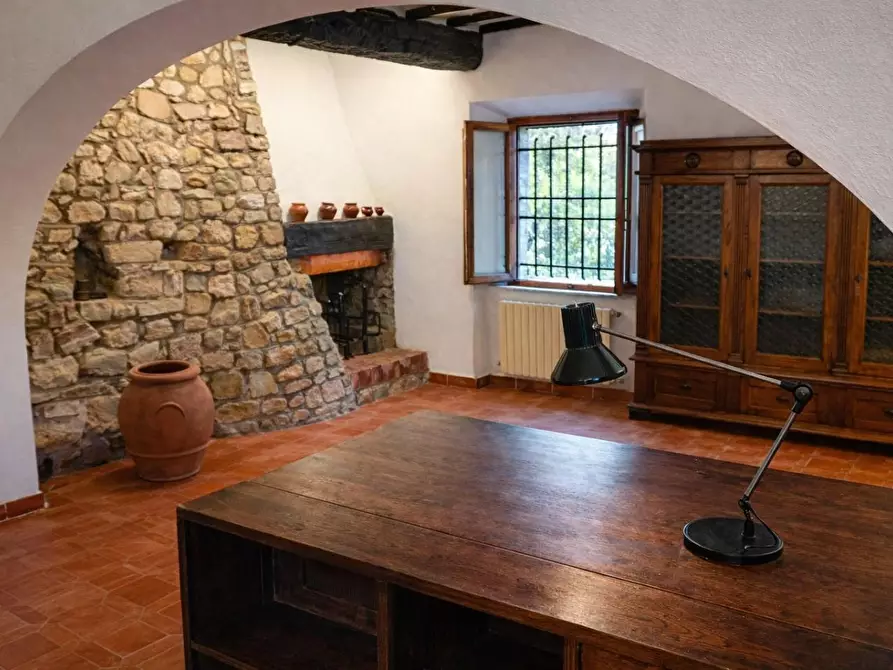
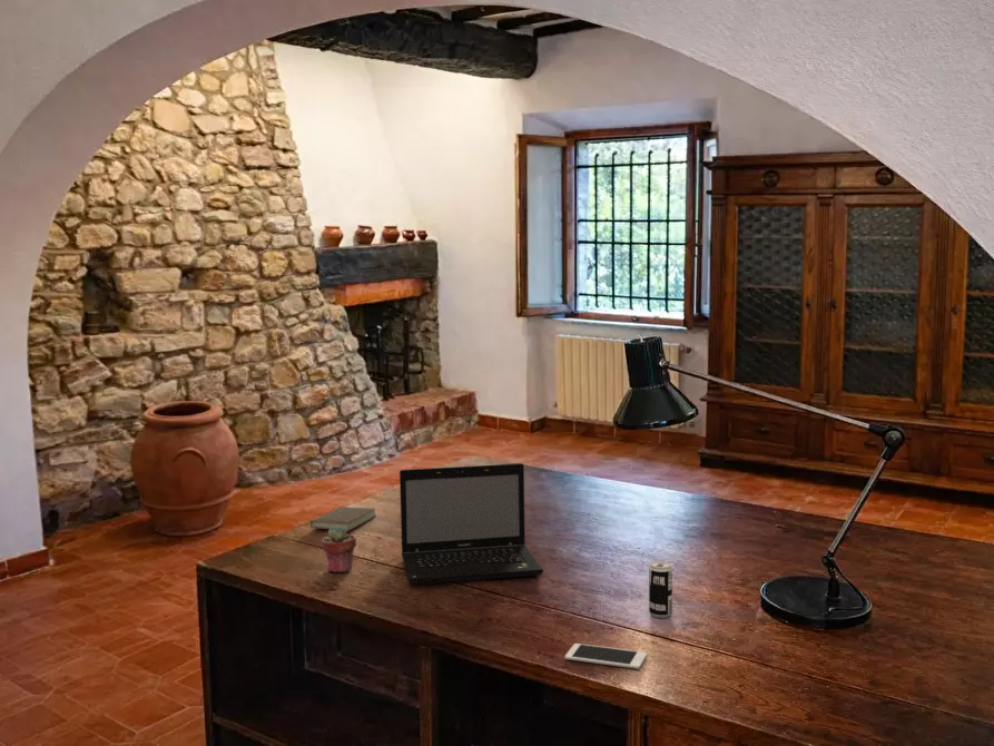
+ cell phone [564,642,648,670]
+ laptop [398,462,544,586]
+ book [301,505,377,532]
+ potted succulent [321,526,357,573]
+ beverage can [648,560,673,619]
